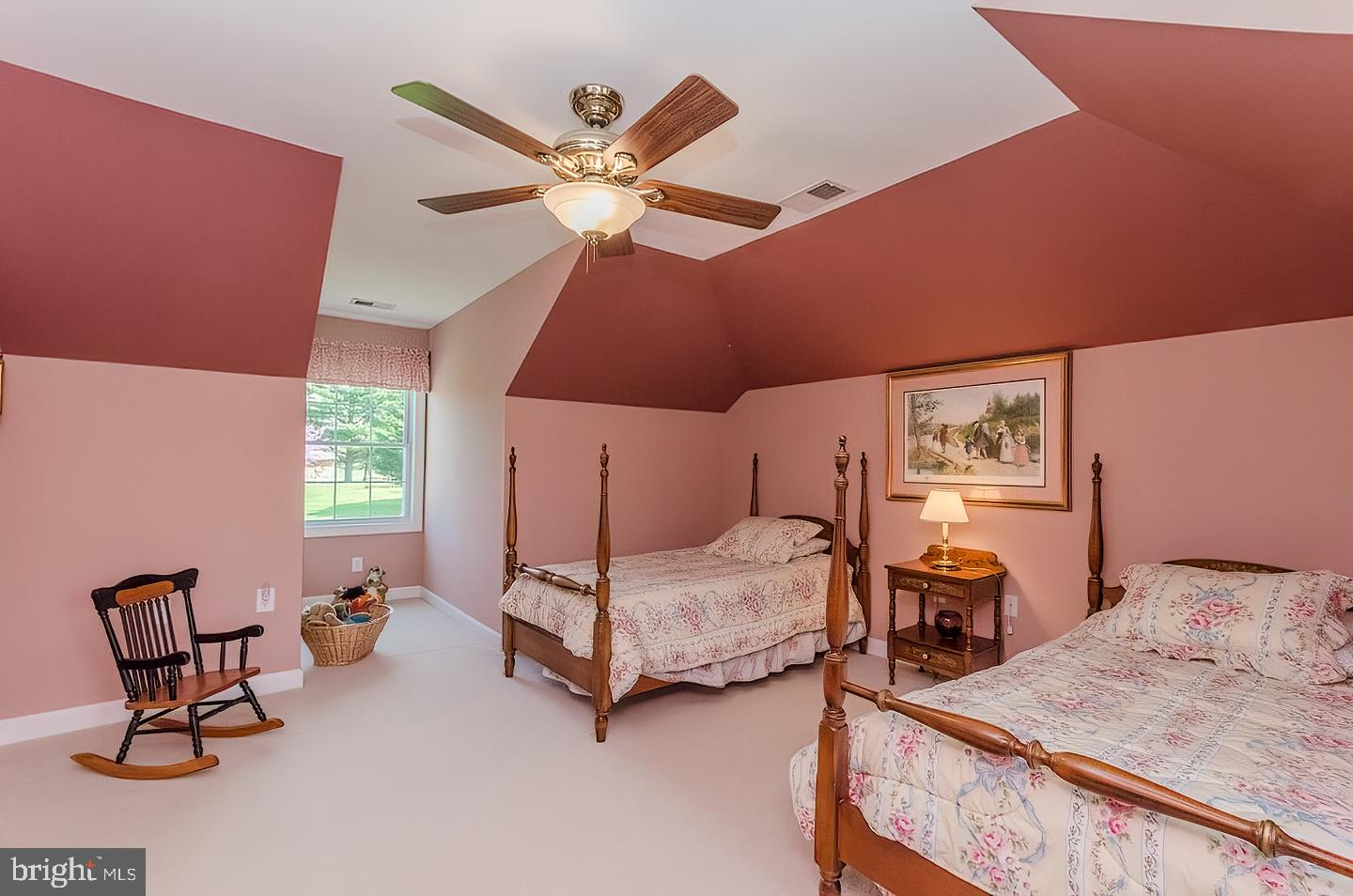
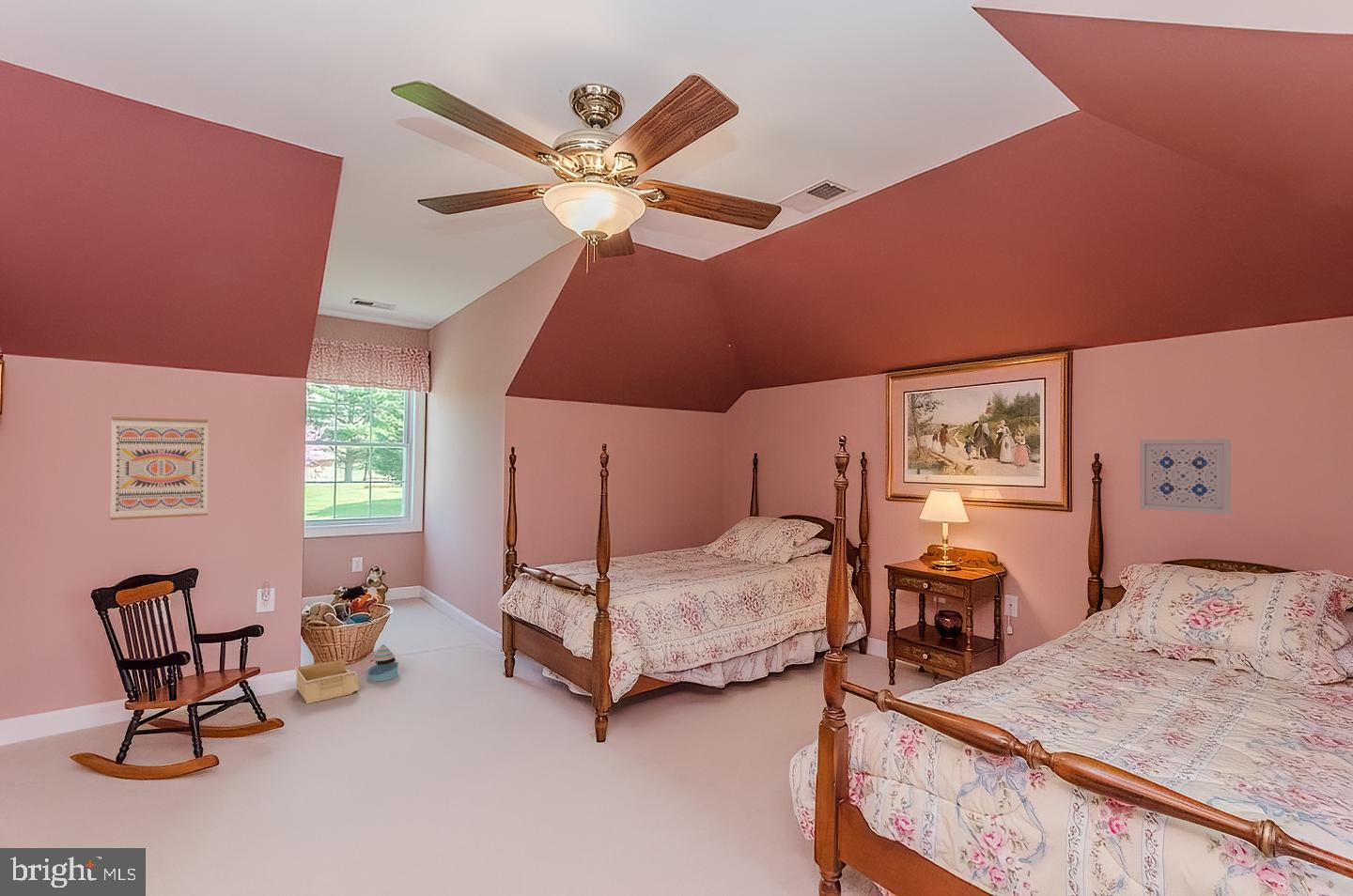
+ wall art [110,416,210,521]
+ stacking toy [365,643,399,682]
+ storage bin [294,658,360,704]
+ wall art [1139,439,1232,516]
